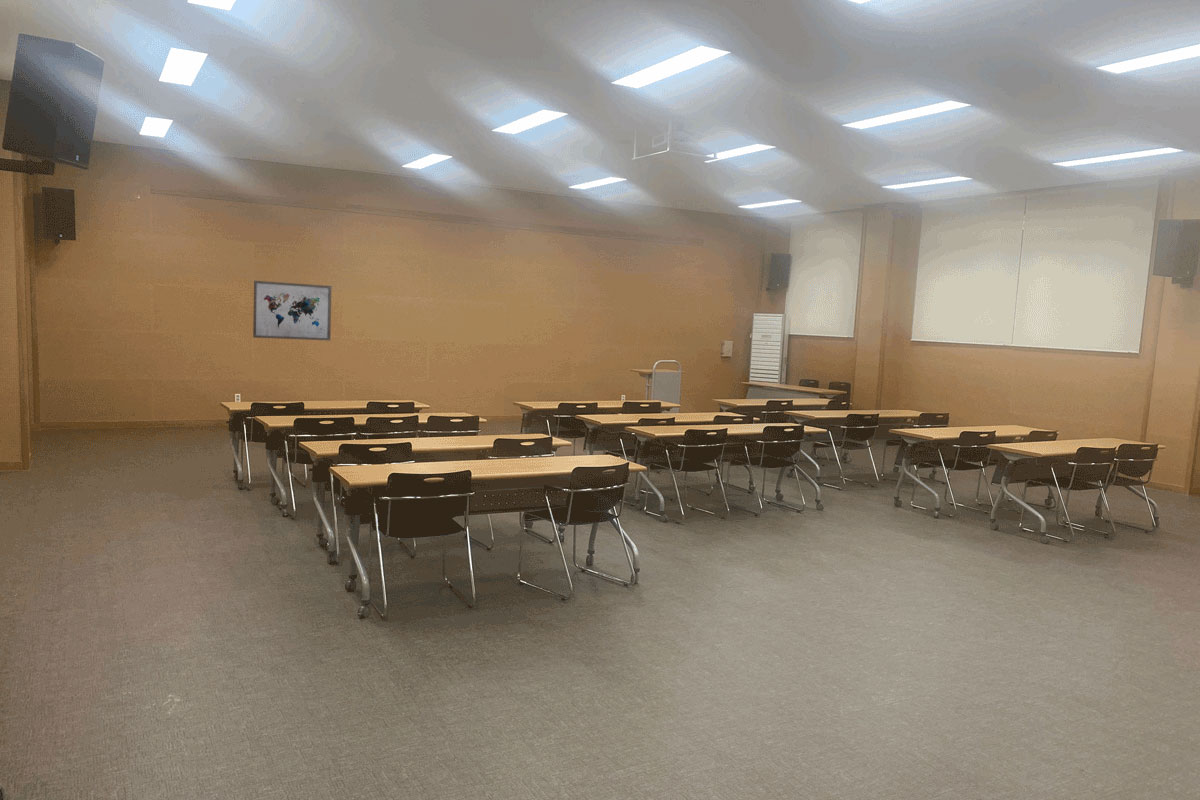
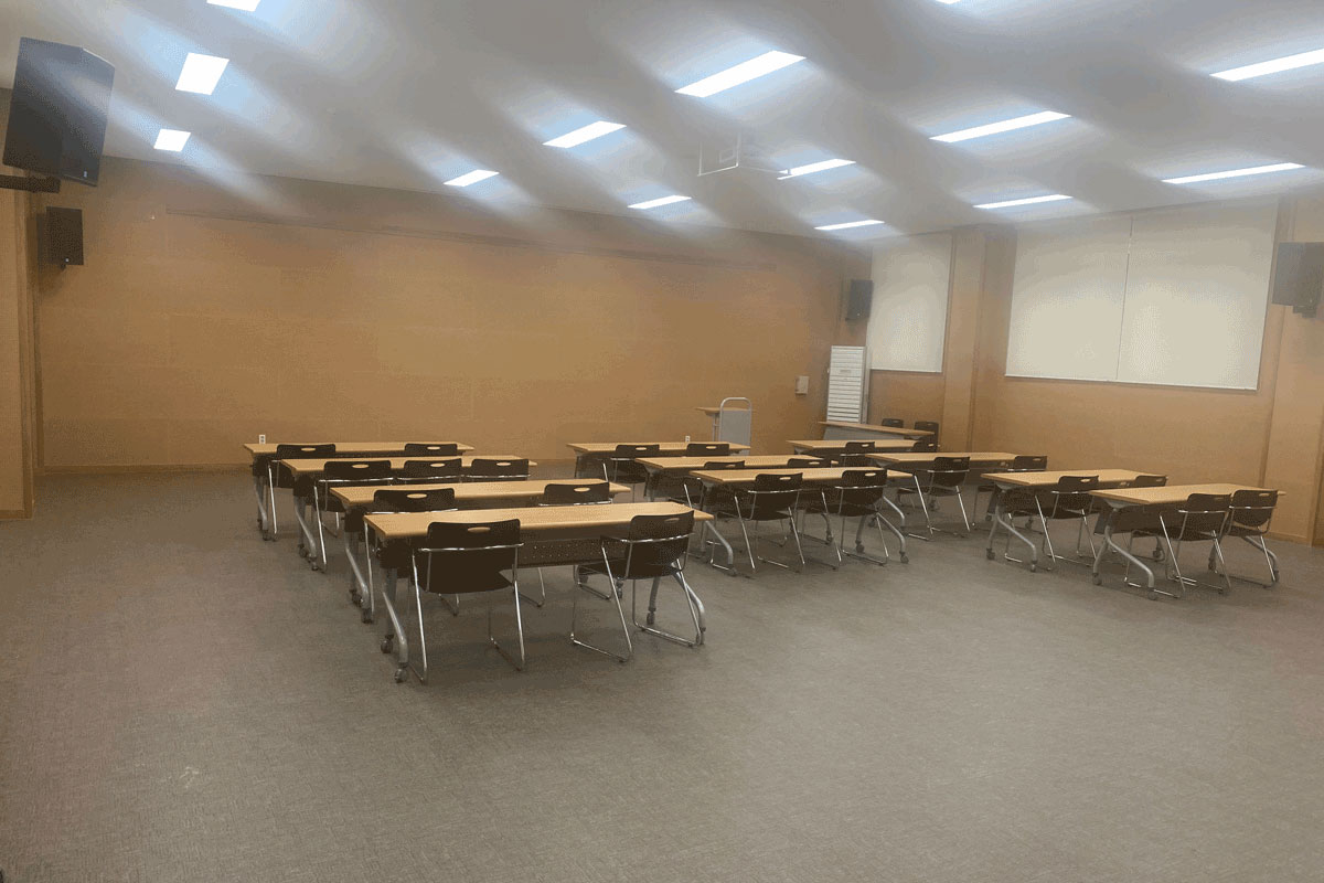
- wall art [252,280,332,342]
